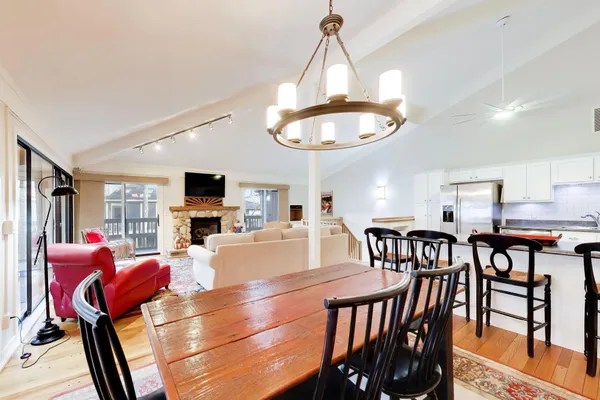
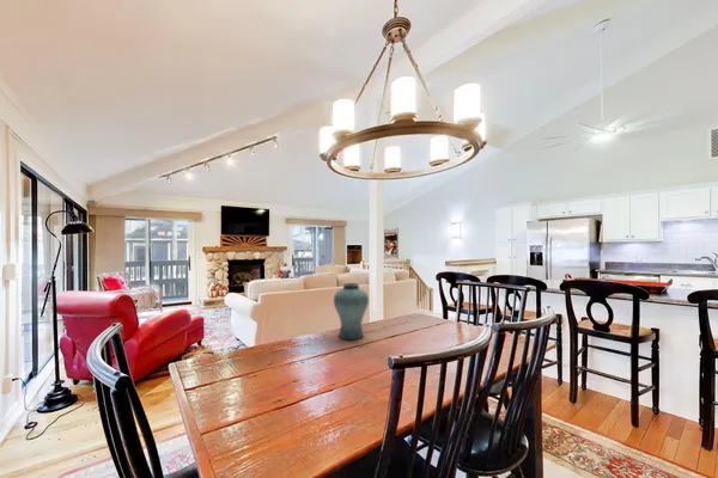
+ vase [333,282,370,341]
